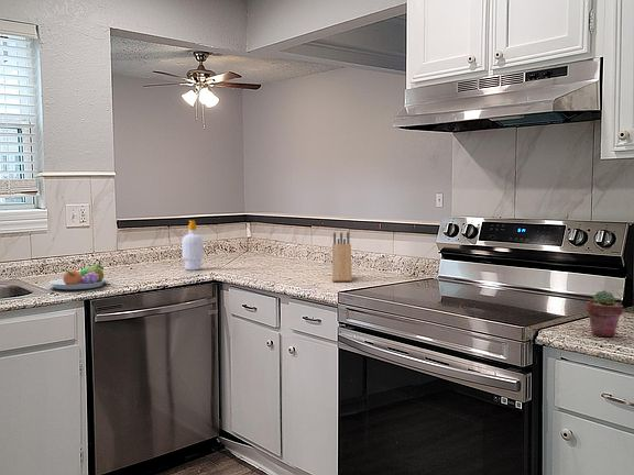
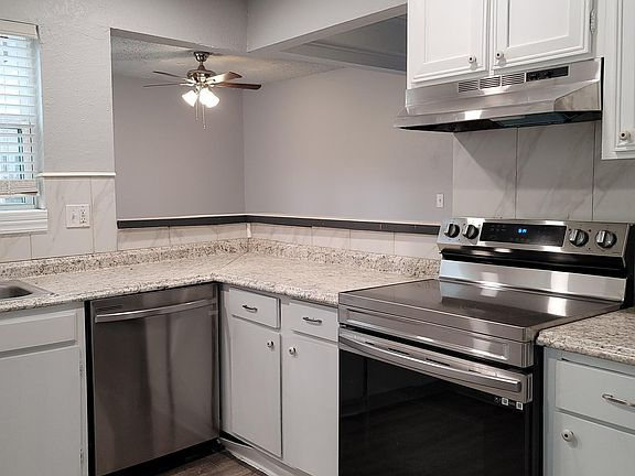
- fruit bowl [48,263,108,290]
- potted succulent [586,289,624,338]
- knife block [331,231,353,283]
- soap bottle [181,220,205,272]
